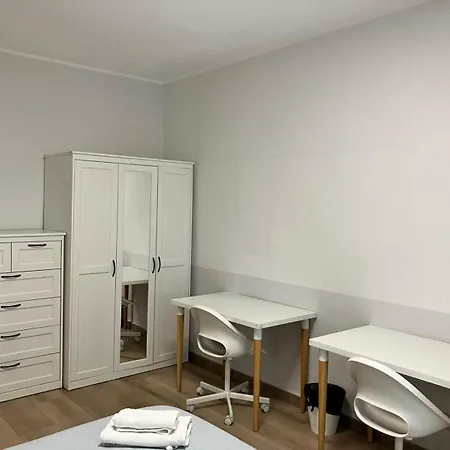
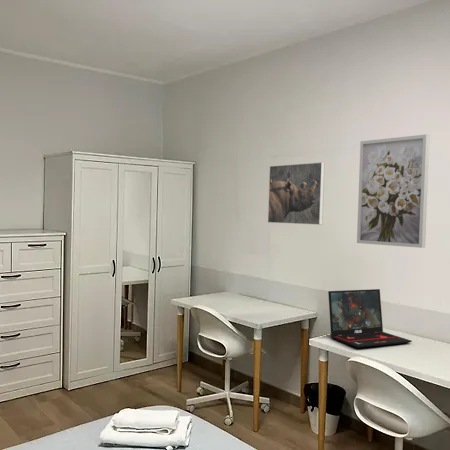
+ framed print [267,161,326,226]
+ wall art [356,133,431,249]
+ laptop [327,288,413,349]
